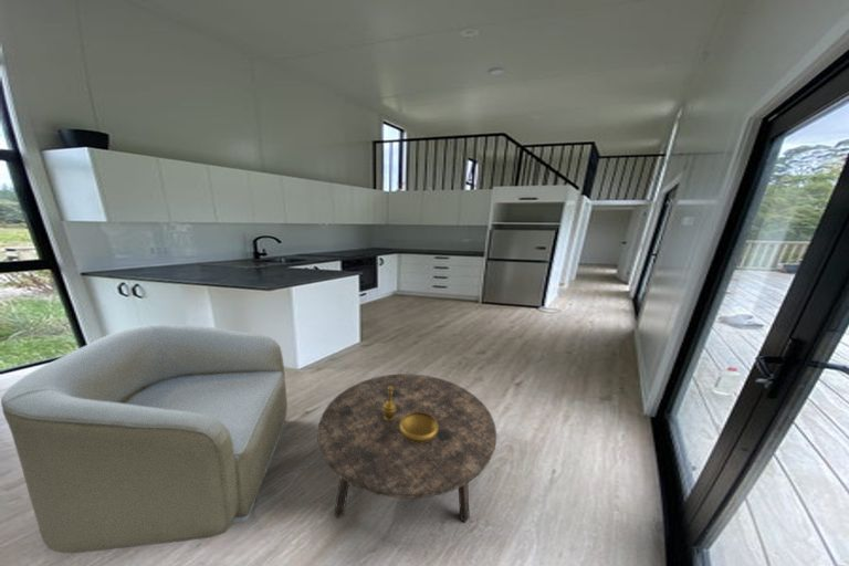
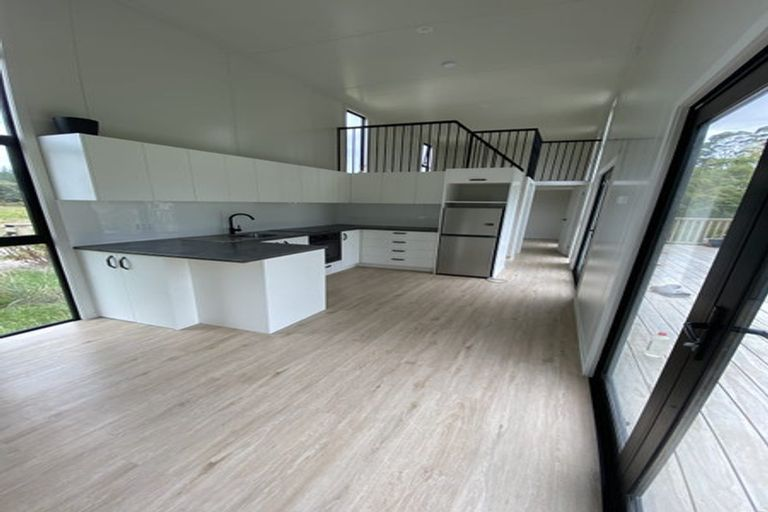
- decorative bowl [382,386,438,443]
- armchair [0,323,289,554]
- coffee table [317,373,497,524]
